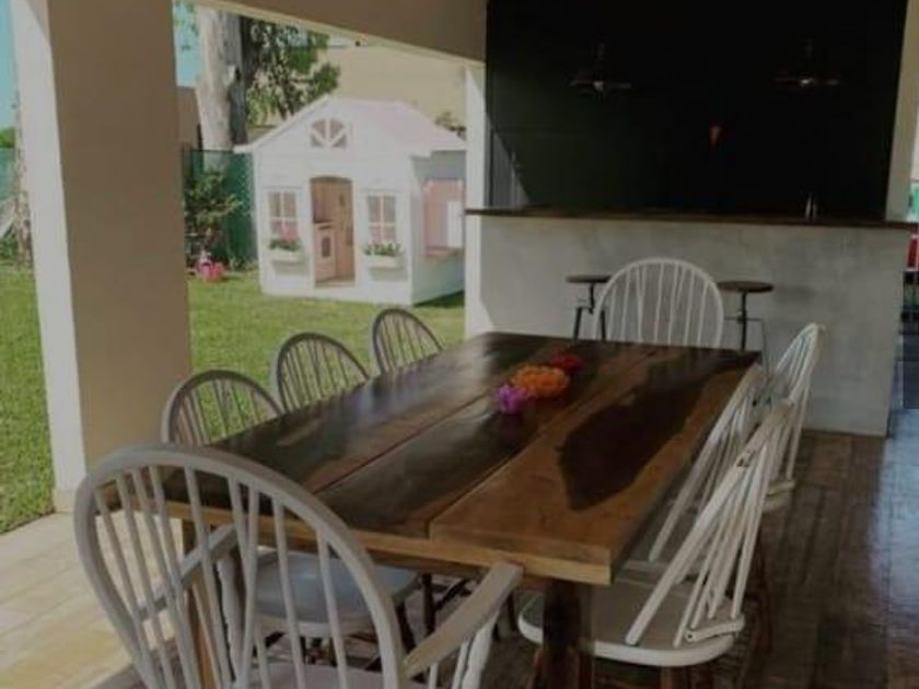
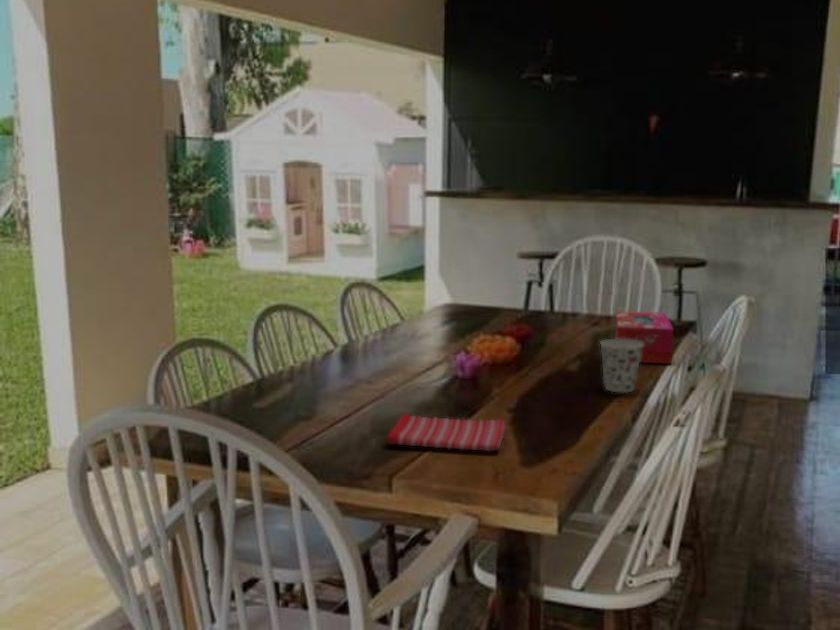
+ dish towel [386,413,507,452]
+ cup [599,338,643,393]
+ tissue box [614,310,674,365]
